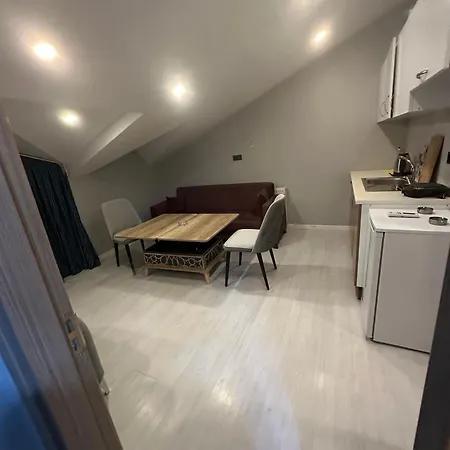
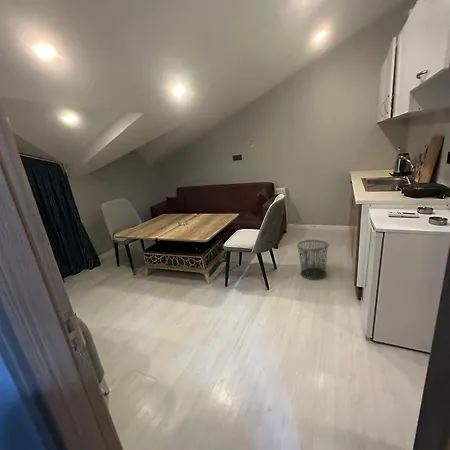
+ waste bin [296,239,330,280]
